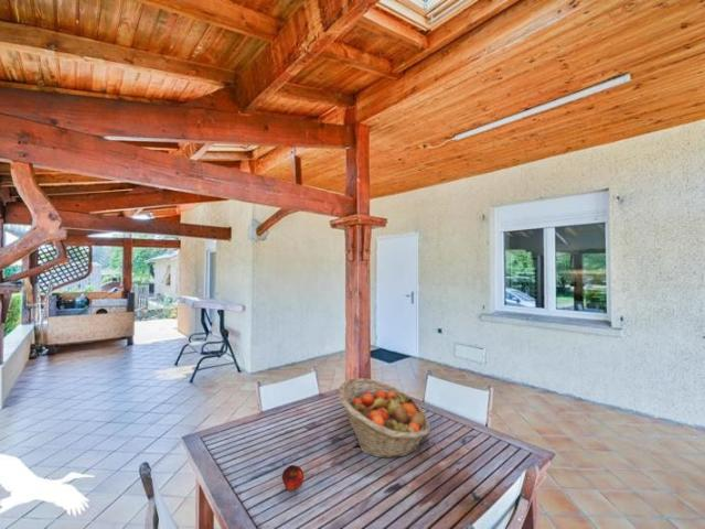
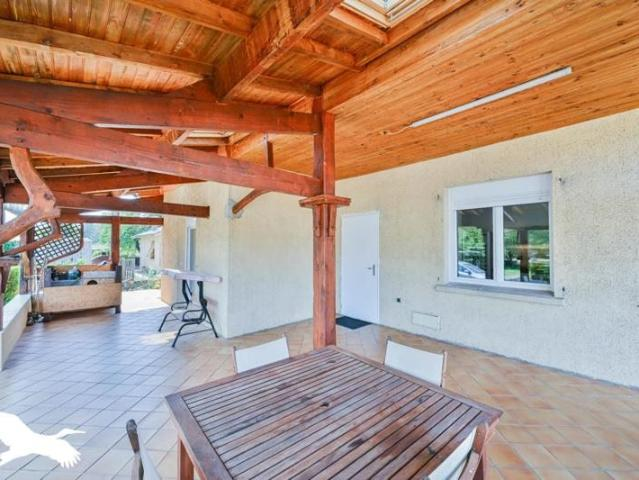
- fruit basket [338,377,431,460]
- apple [281,464,305,493]
